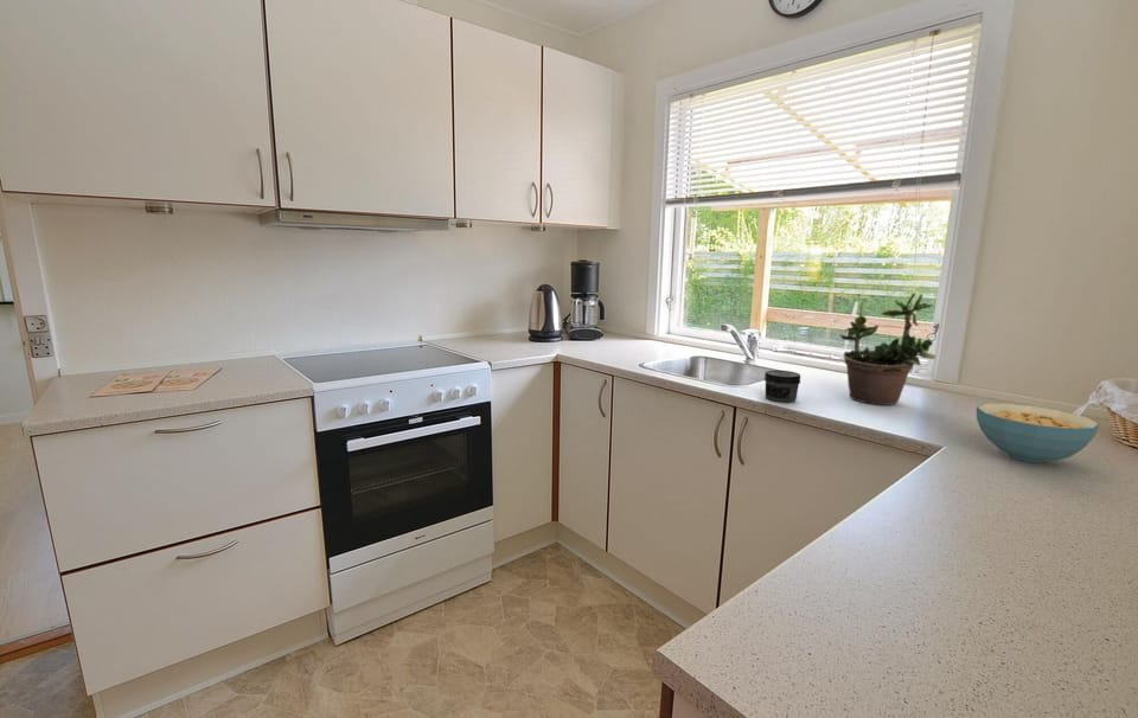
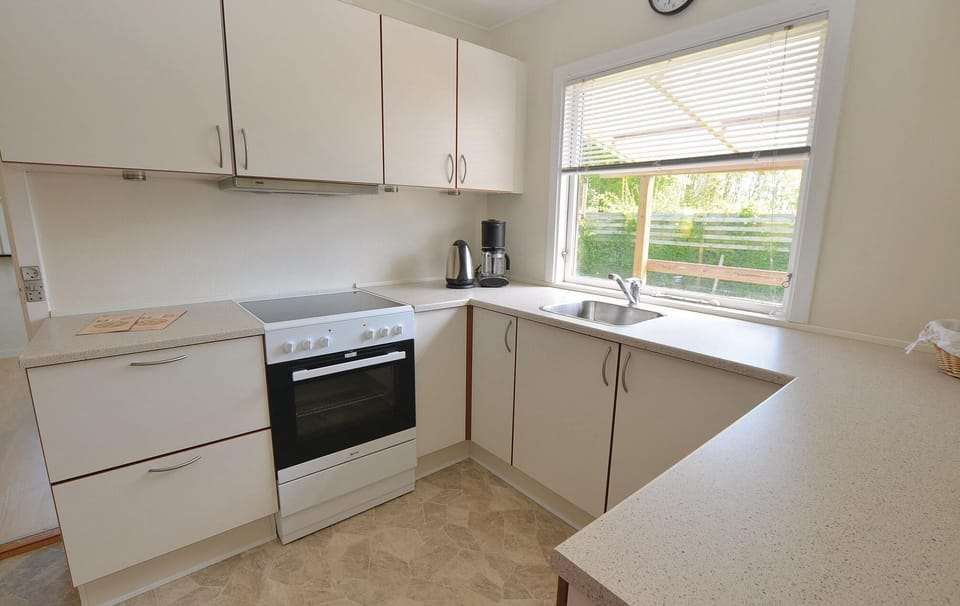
- cereal bowl [976,403,1101,463]
- jar [763,370,801,403]
- potted plant [838,291,938,406]
